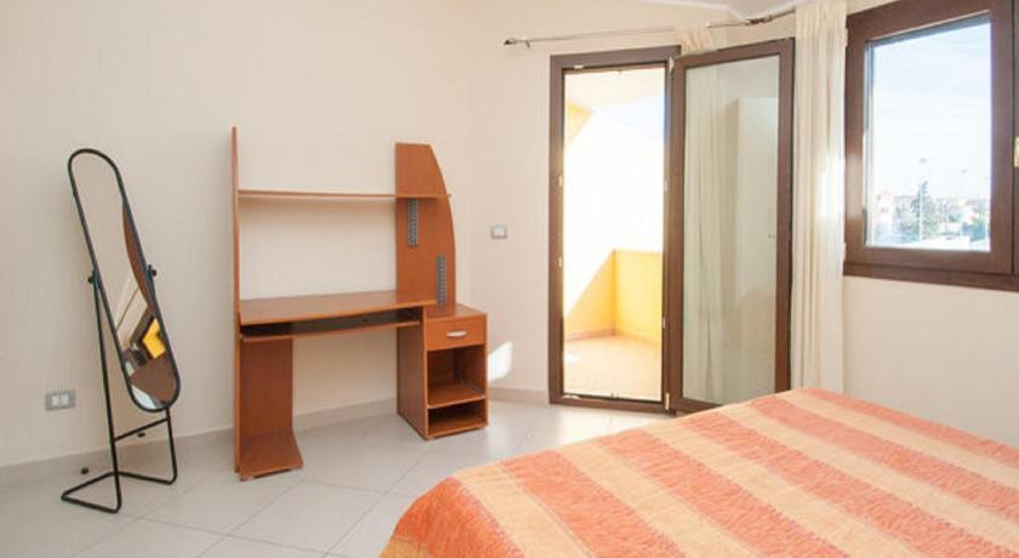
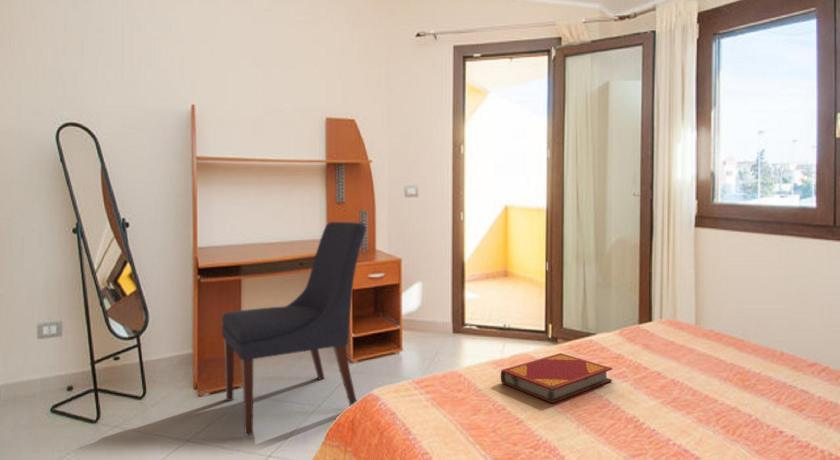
+ chair [221,221,367,437]
+ hardback book [500,352,613,404]
